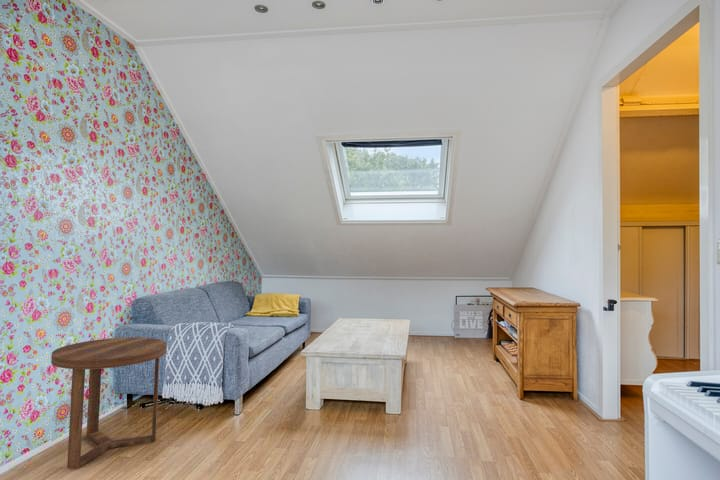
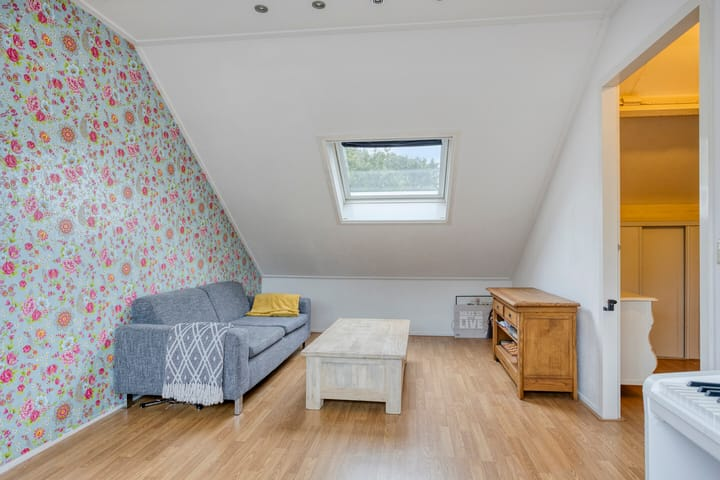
- side table [50,336,168,470]
